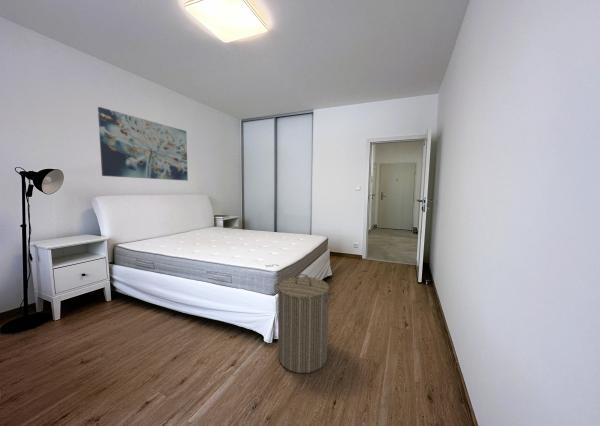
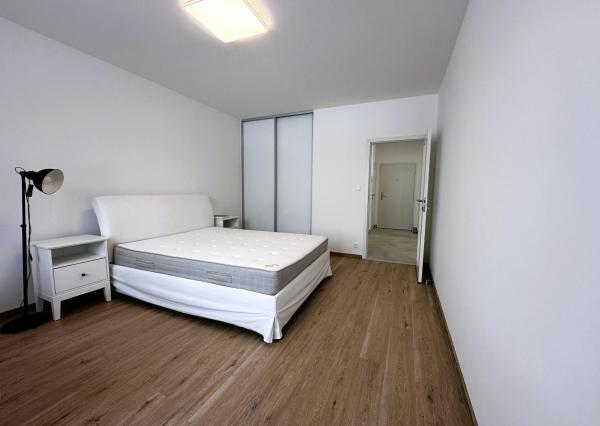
- wall art [97,106,189,182]
- laundry hamper [273,273,336,374]
